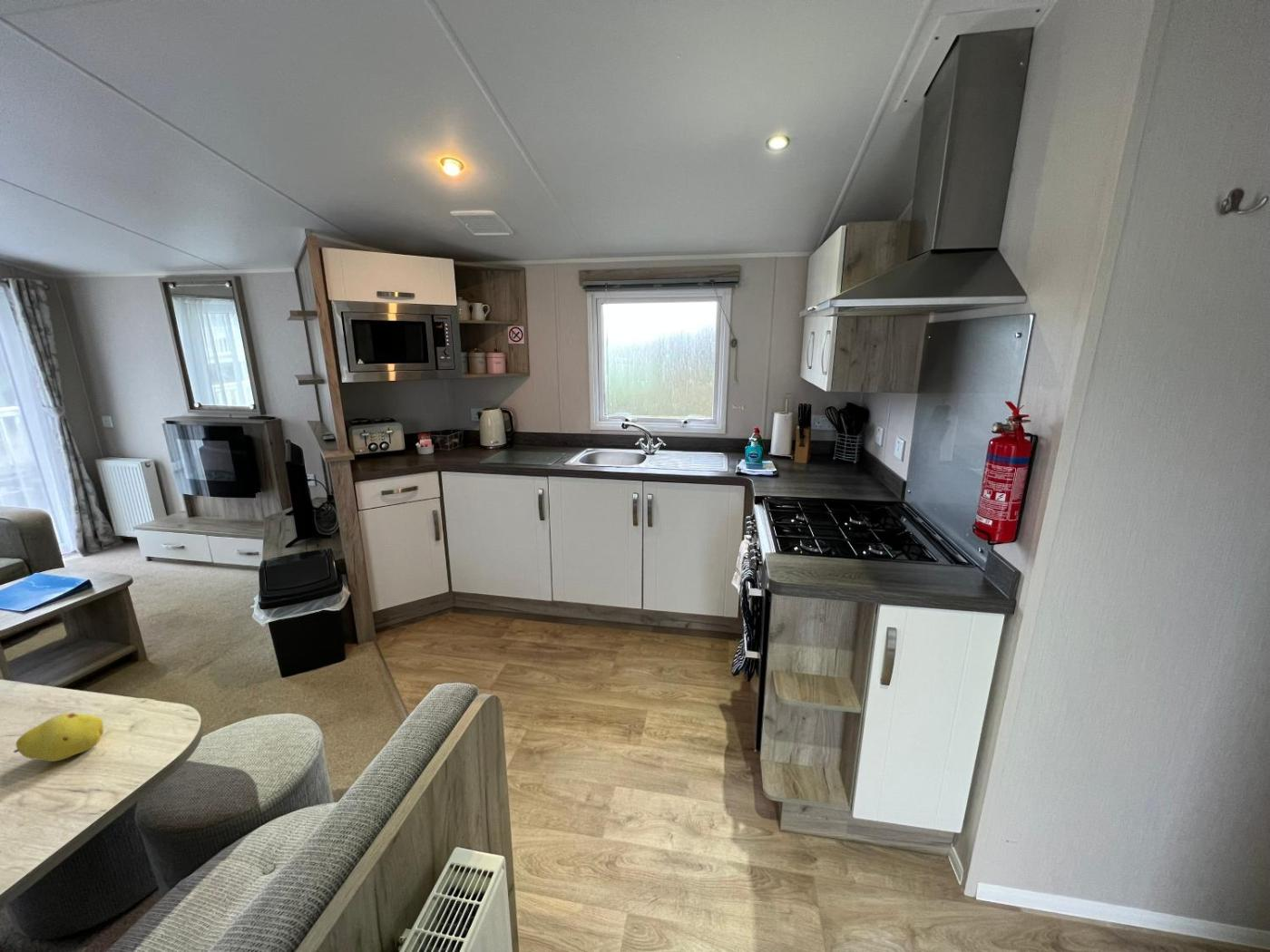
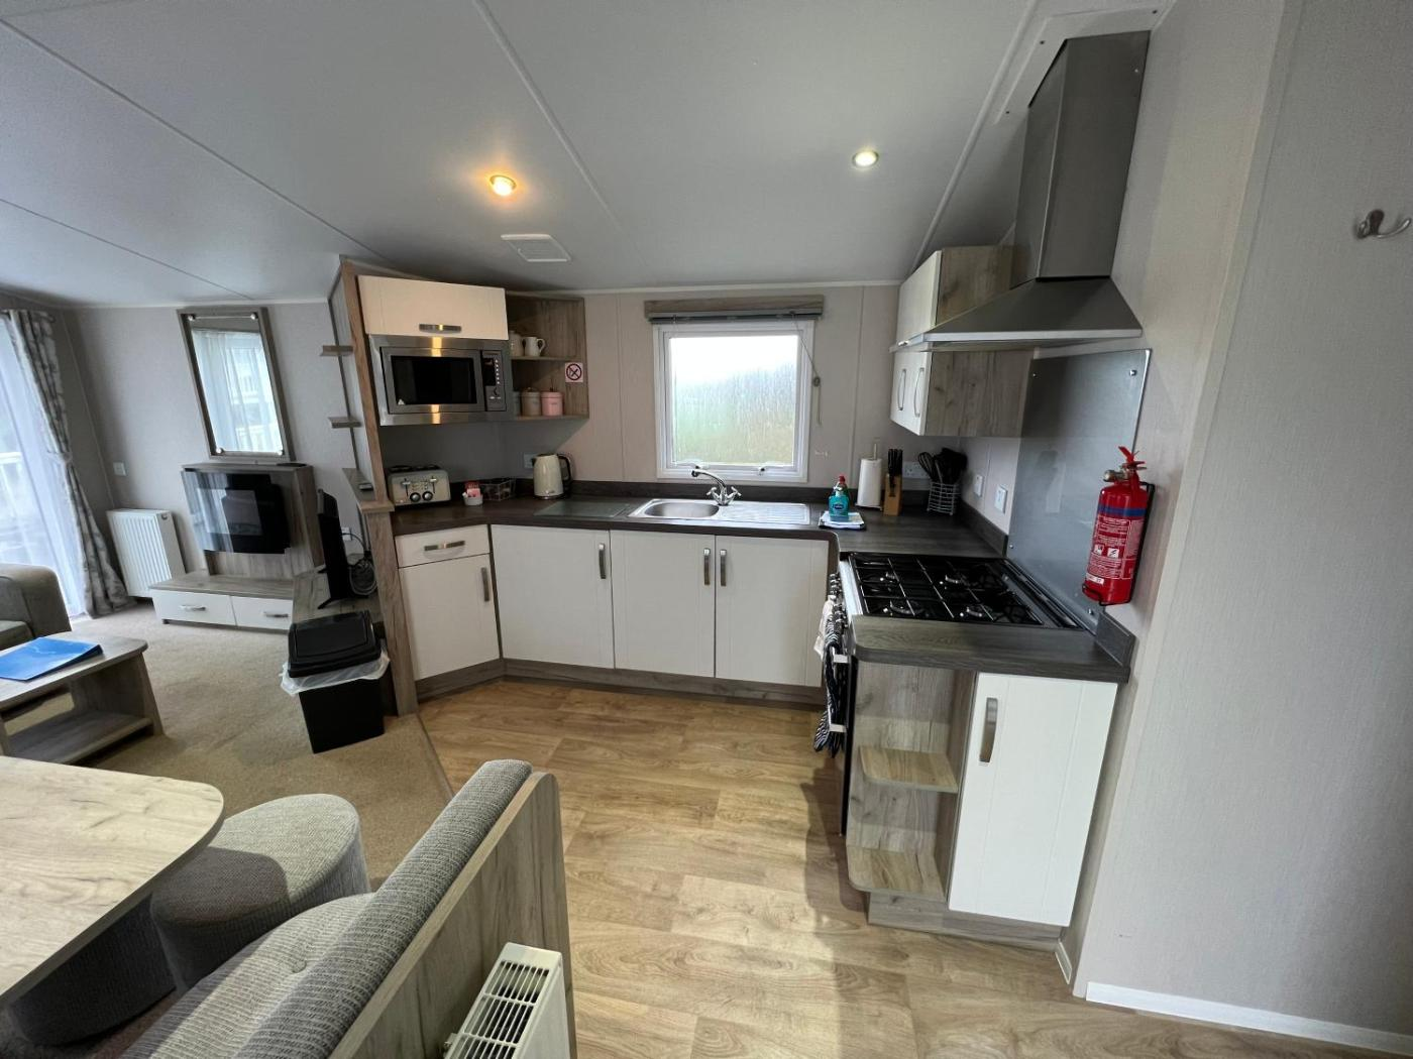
- fruit [13,712,104,763]
